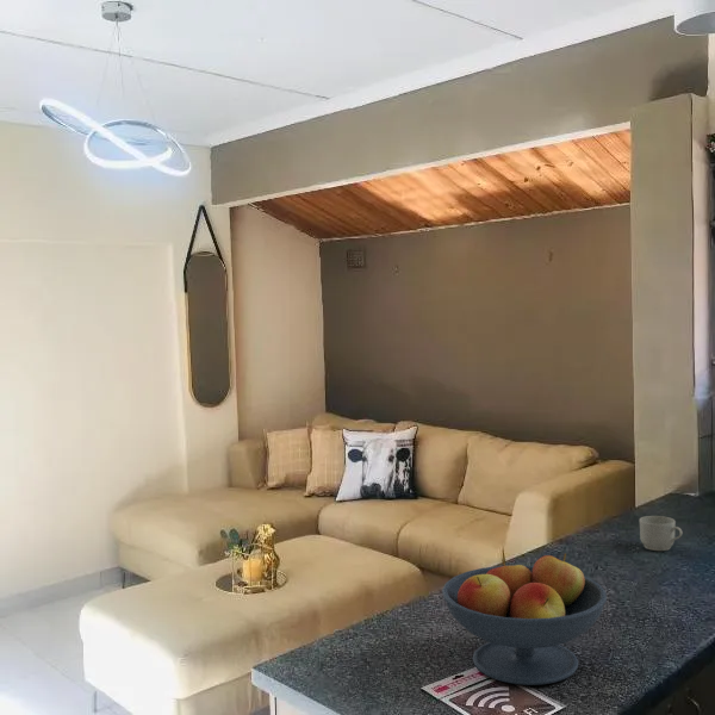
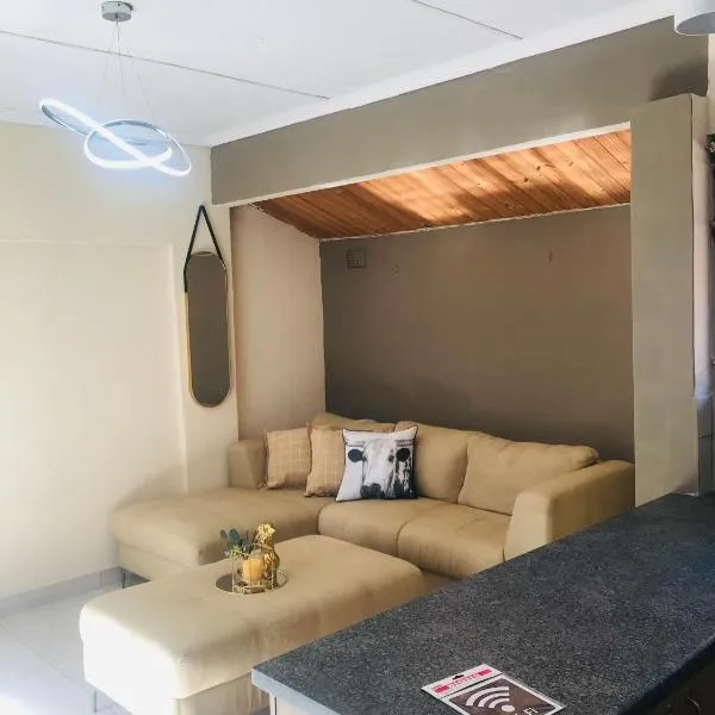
- mug [639,515,683,552]
- fruit bowl [441,553,608,686]
